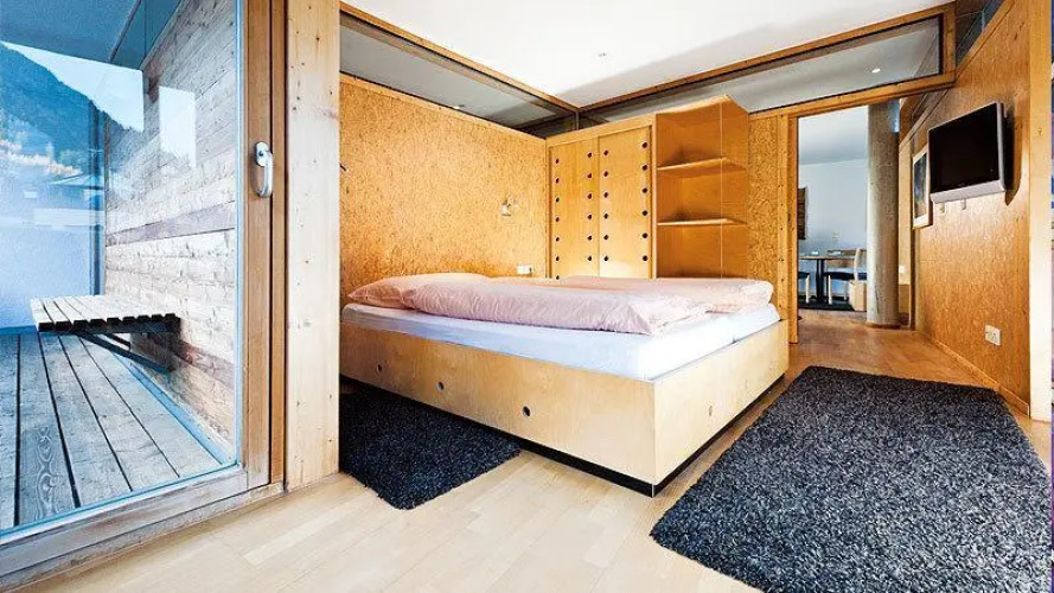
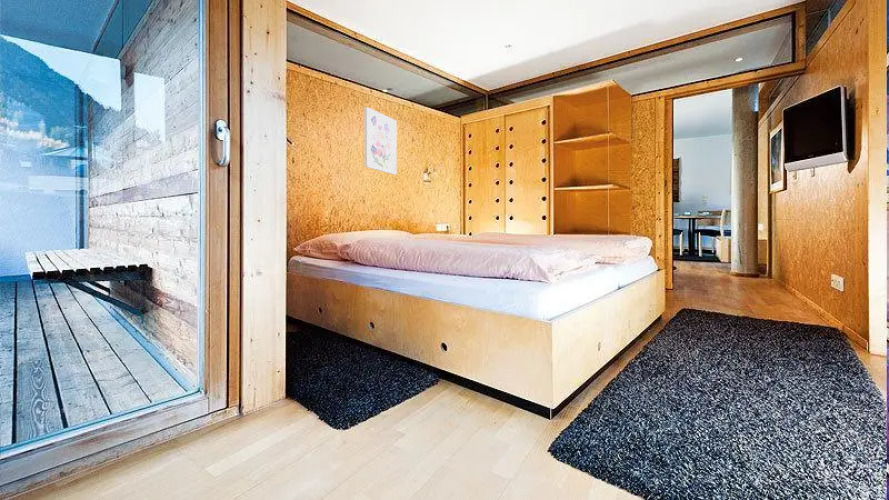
+ wall art [363,106,398,176]
